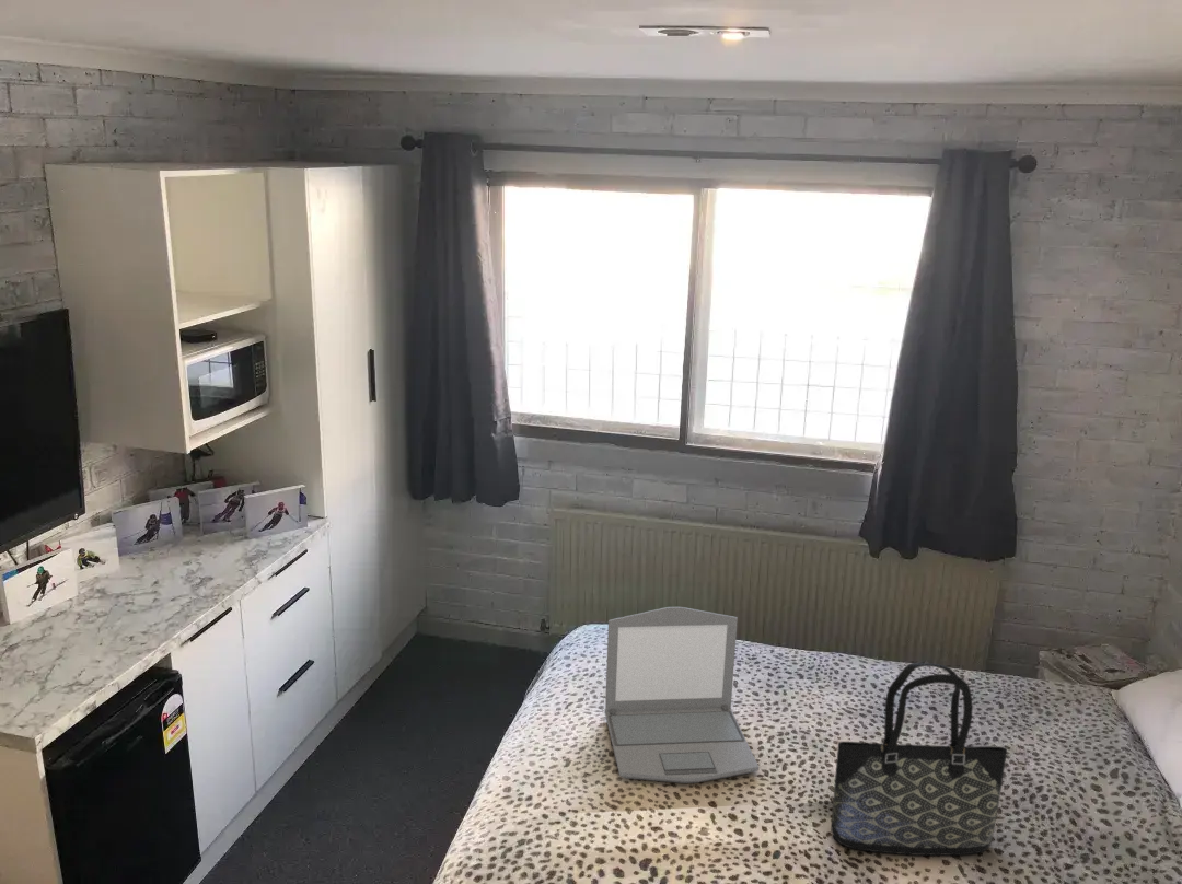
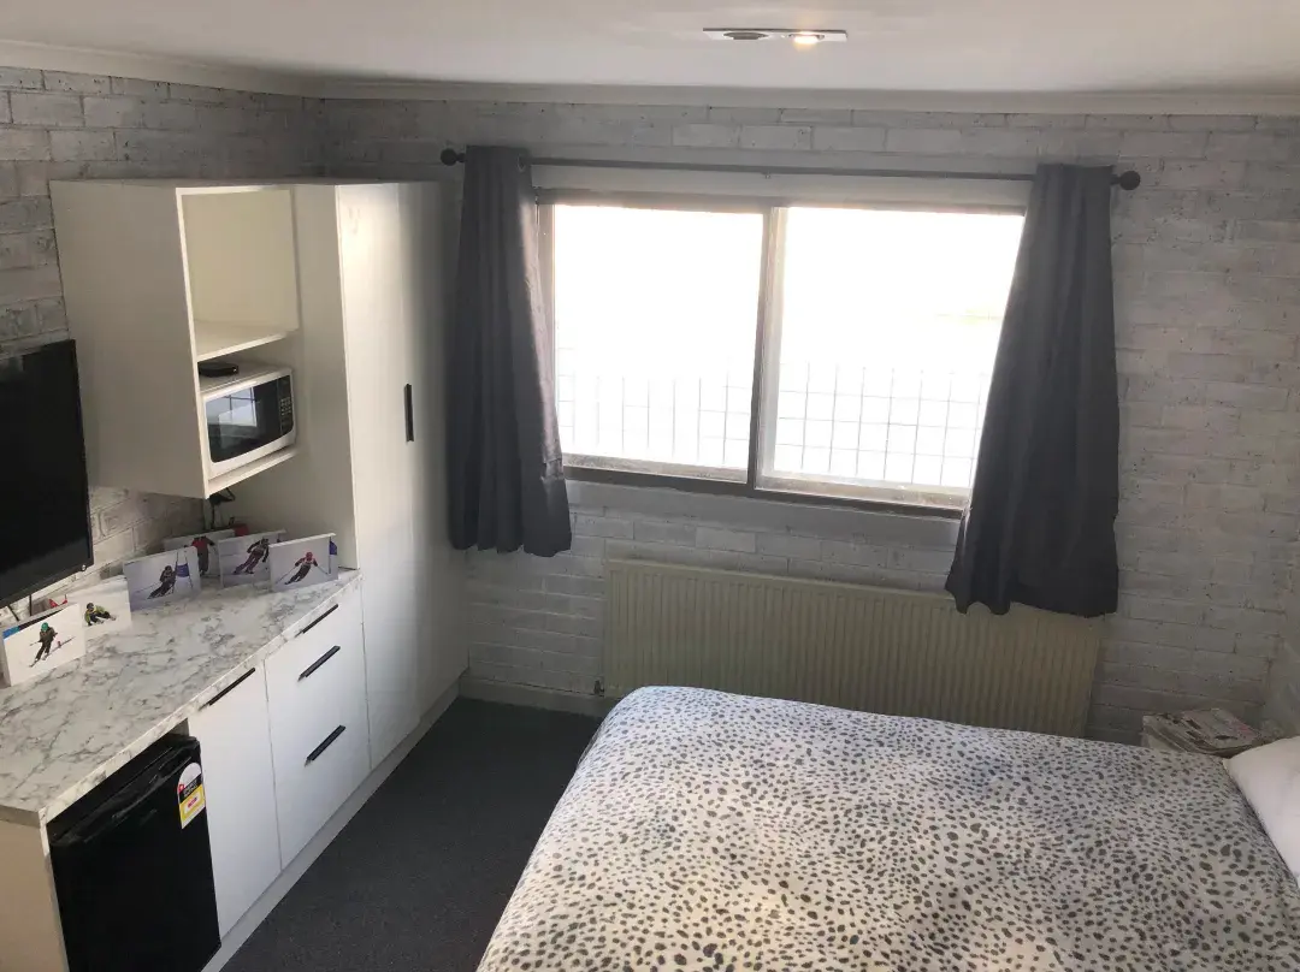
- laptop [604,606,760,784]
- tote bag [830,662,1008,857]
